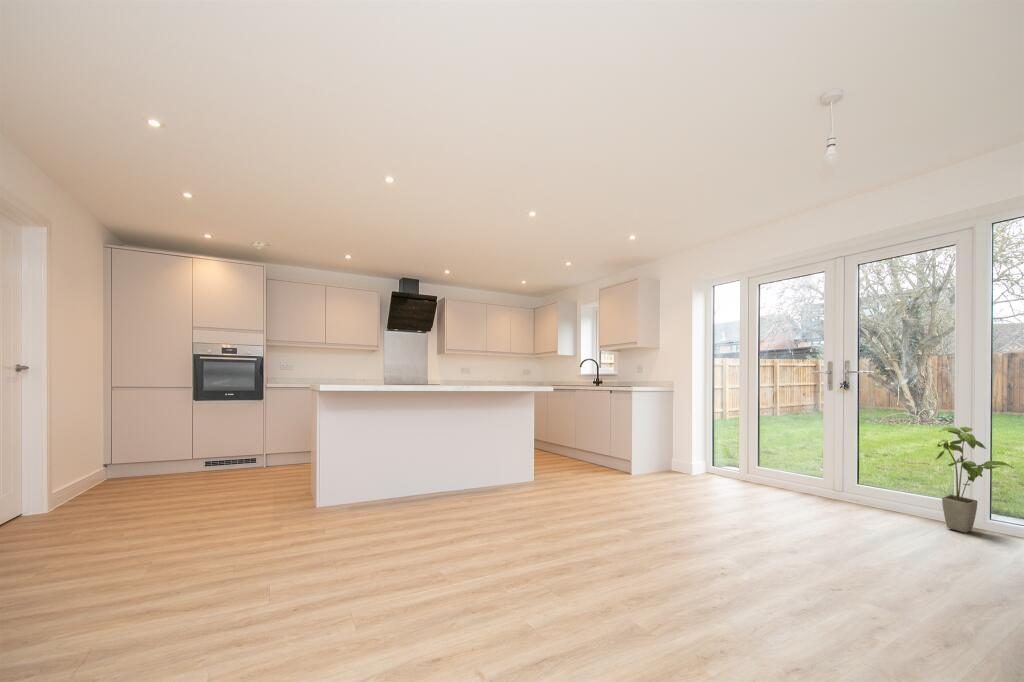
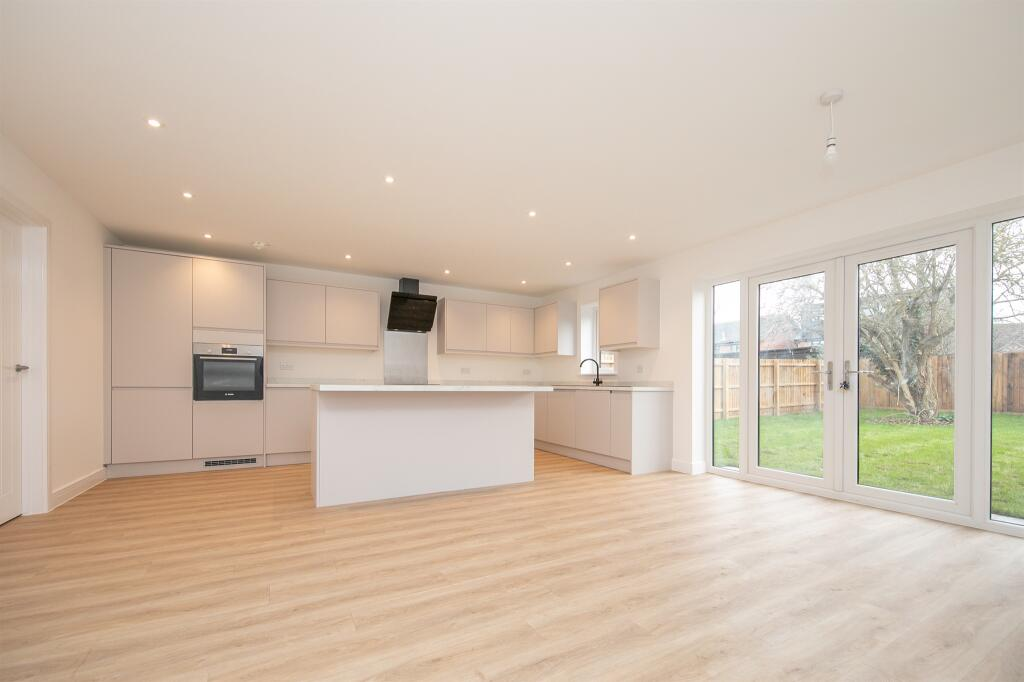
- house plant [934,426,1016,534]
